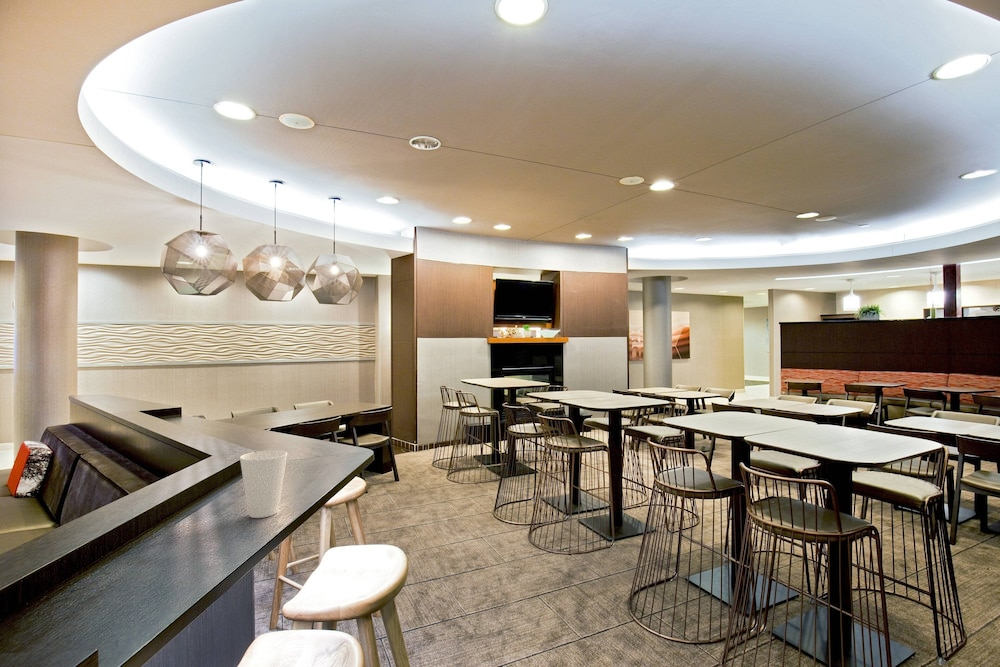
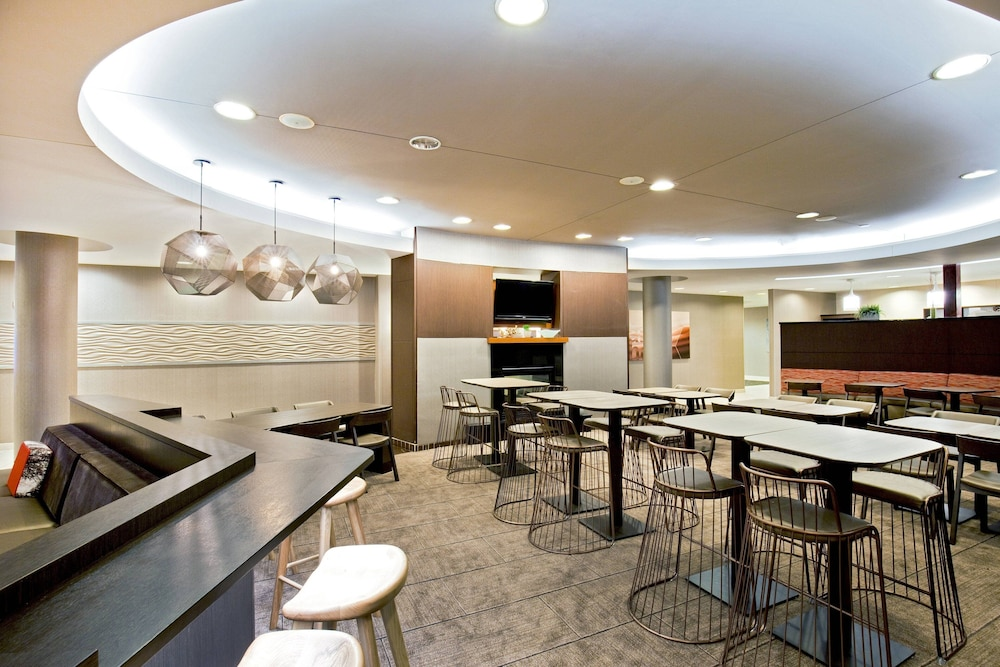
- cup [239,449,289,519]
